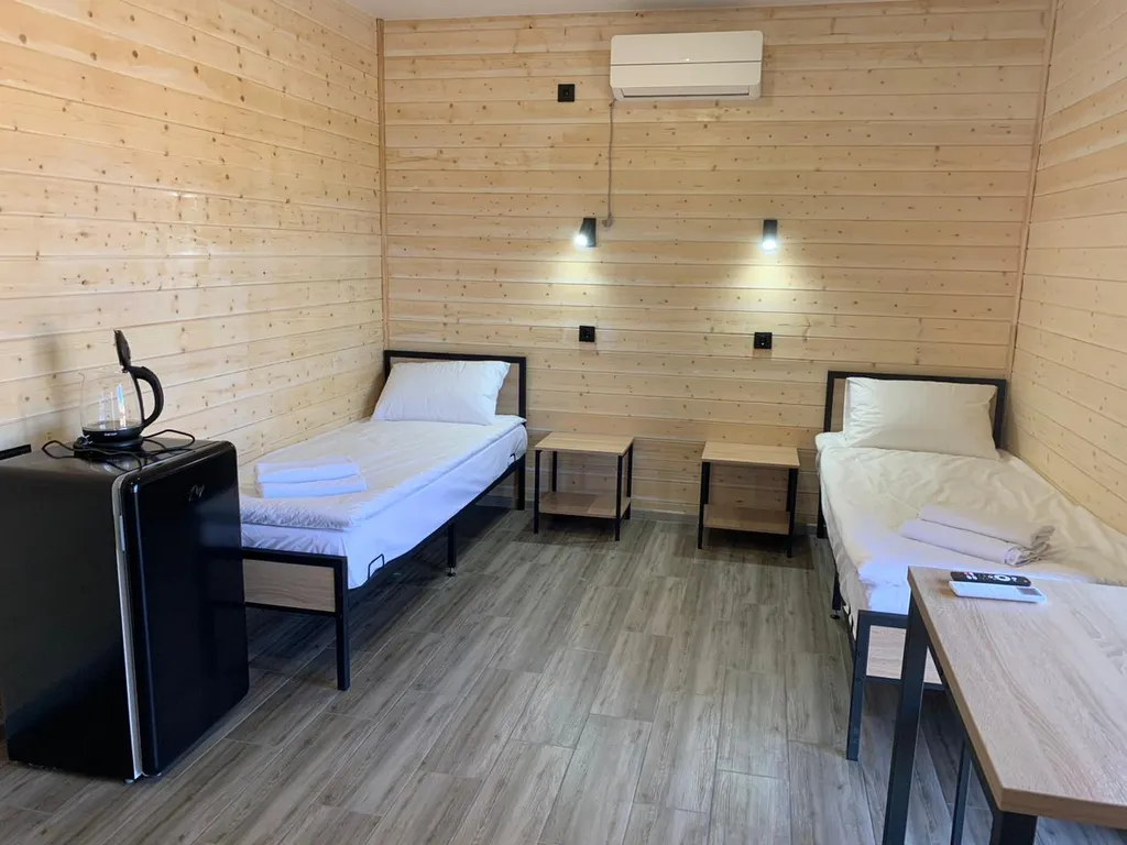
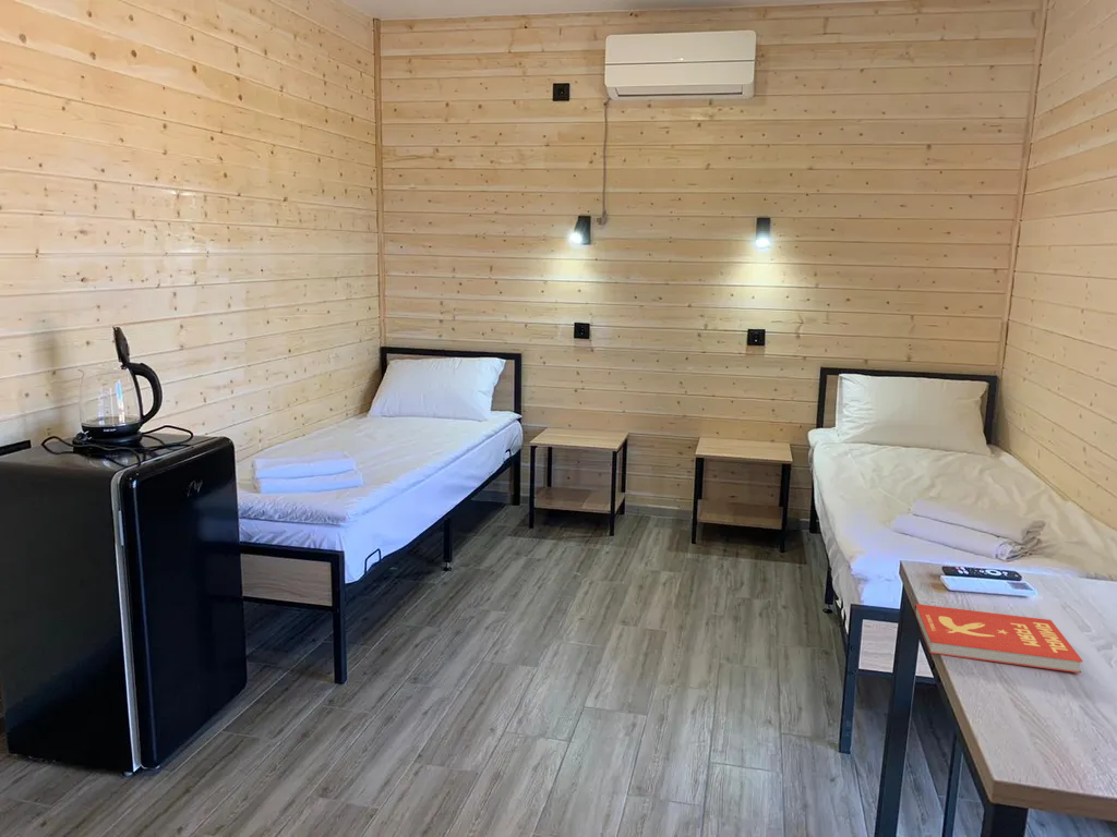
+ book [913,603,1084,674]
